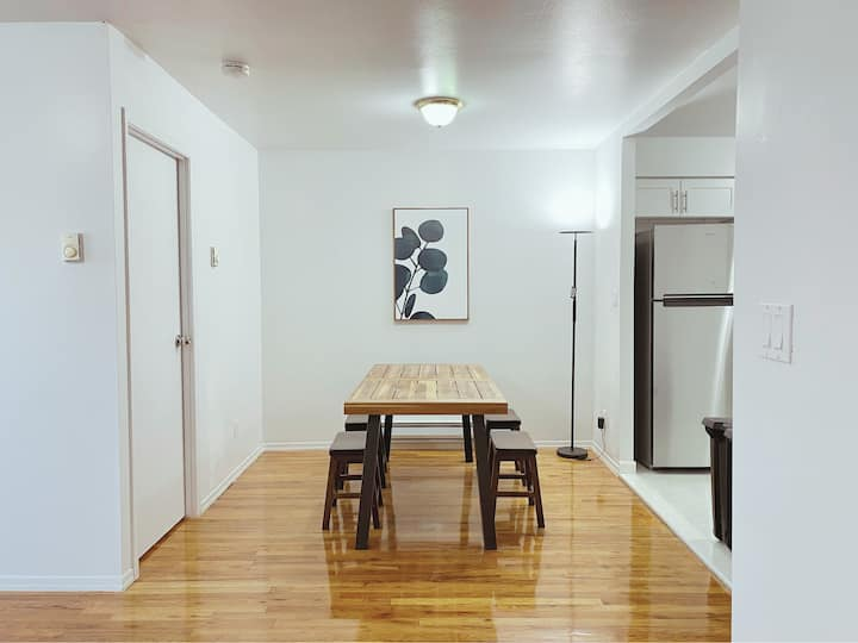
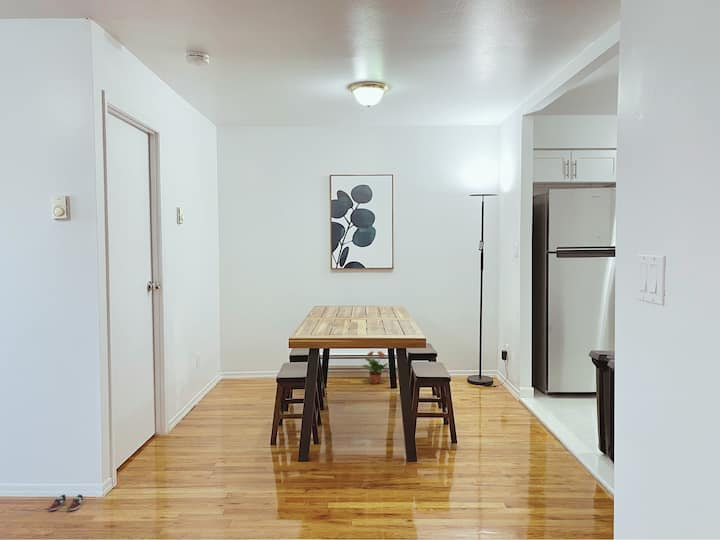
+ sneaker [49,494,84,512]
+ potted plant [360,350,390,385]
